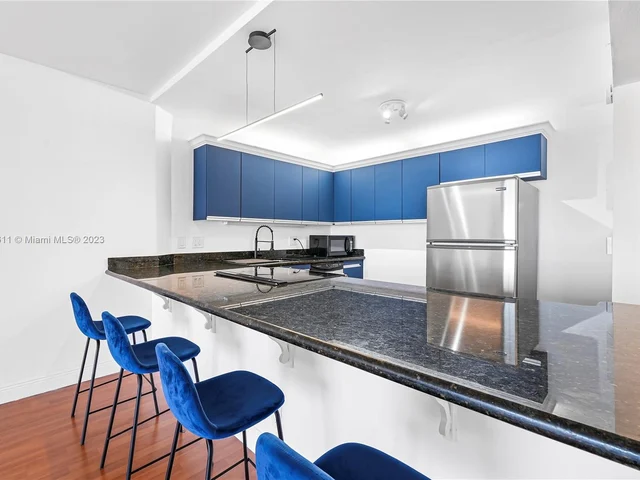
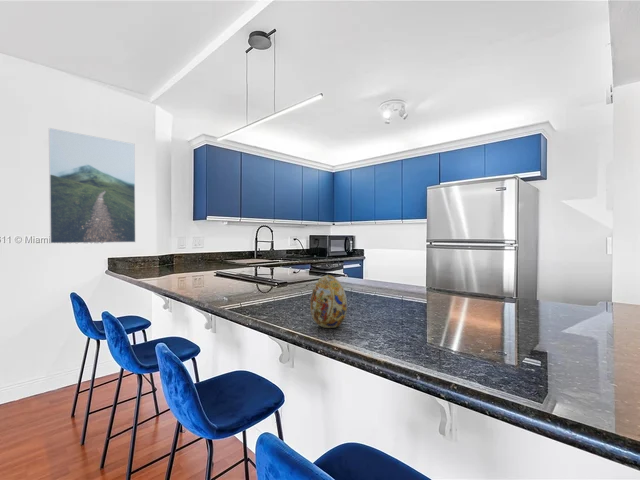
+ decorative egg [309,274,348,329]
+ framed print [48,127,137,244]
